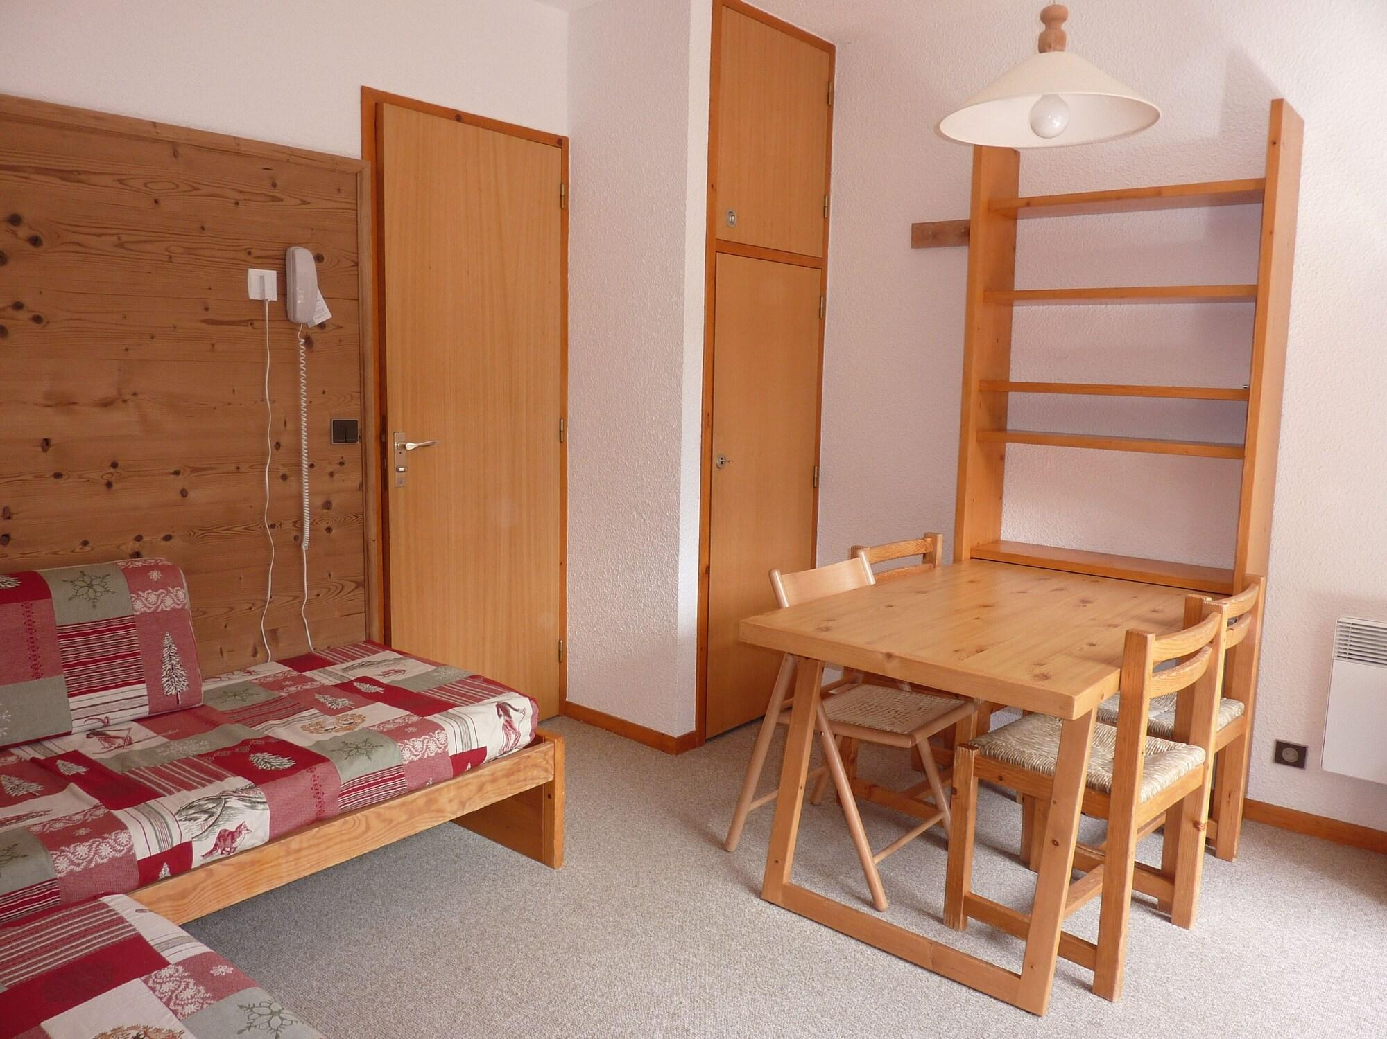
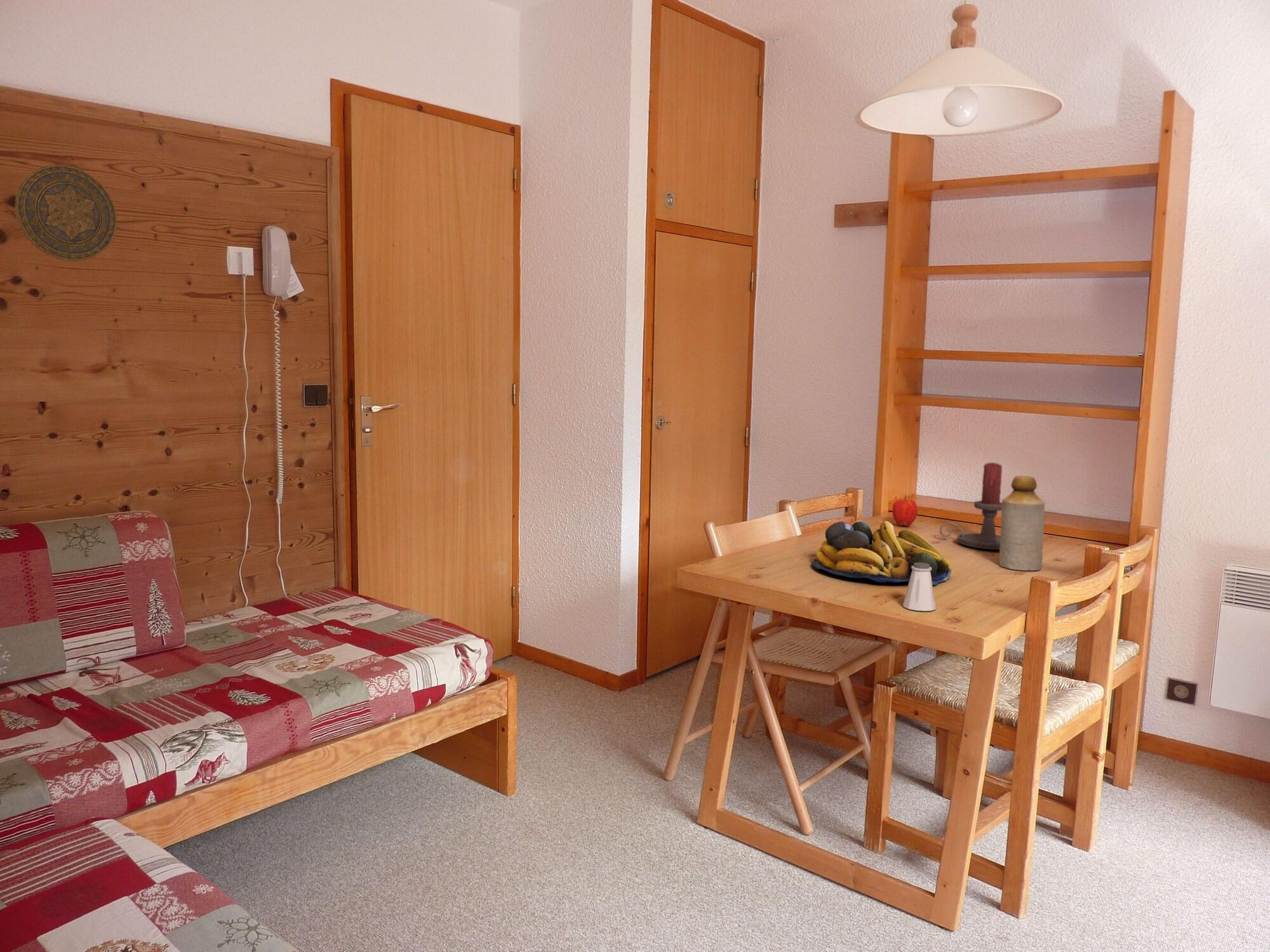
+ saltshaker [902,562,936,612]
+ bottle [999,475,1045,571]
+ decorative plate [15,164,117,262]
+ candle holder [939,462,1003,550]
+ fruit bowl [812,520,953,585]
+ apple [892,495,918,527]
